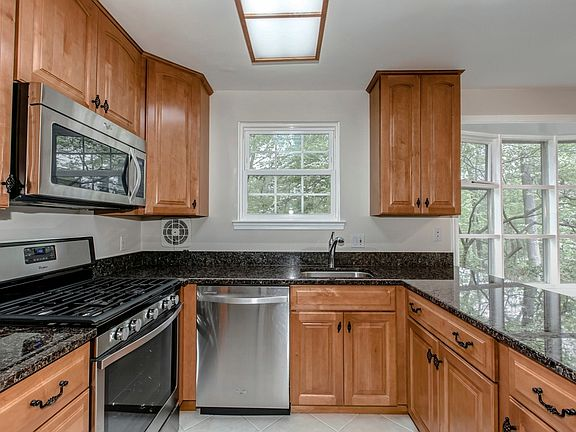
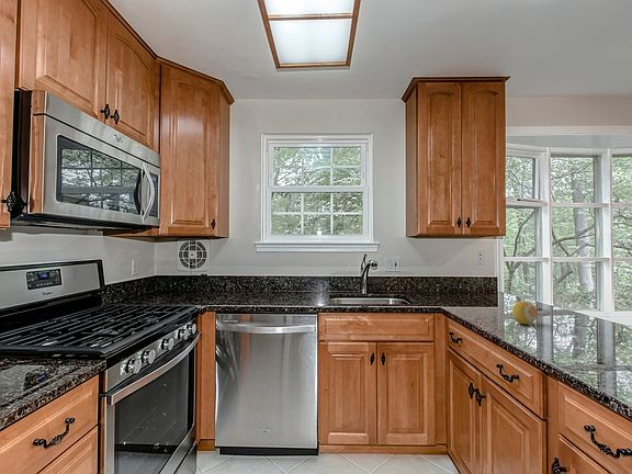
+ fruit [511,300,539,326]
